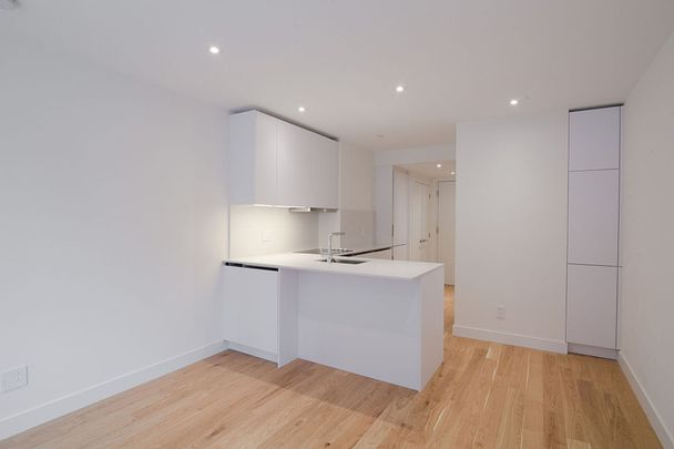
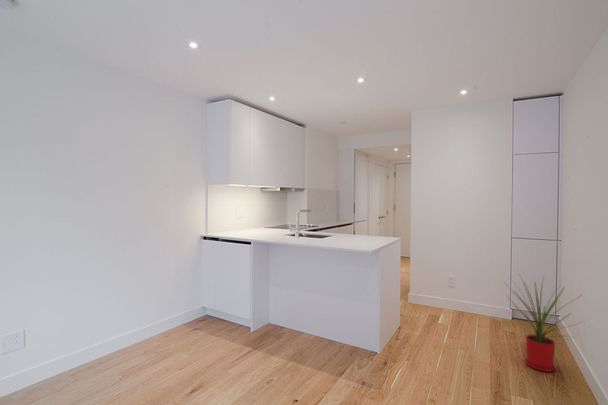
+ house plant [504,273,584,373]
